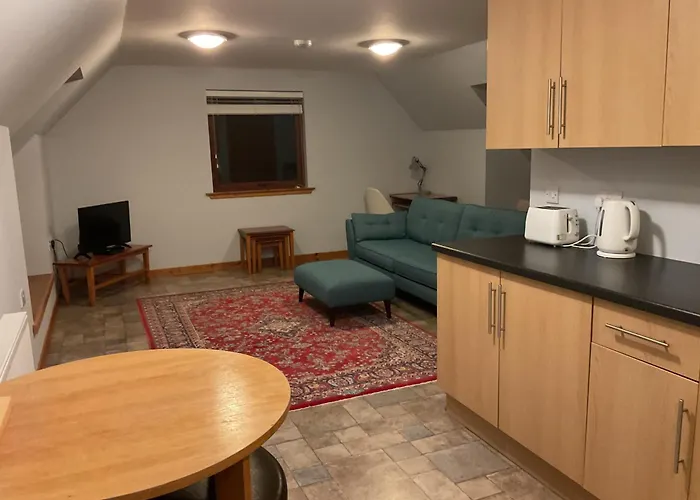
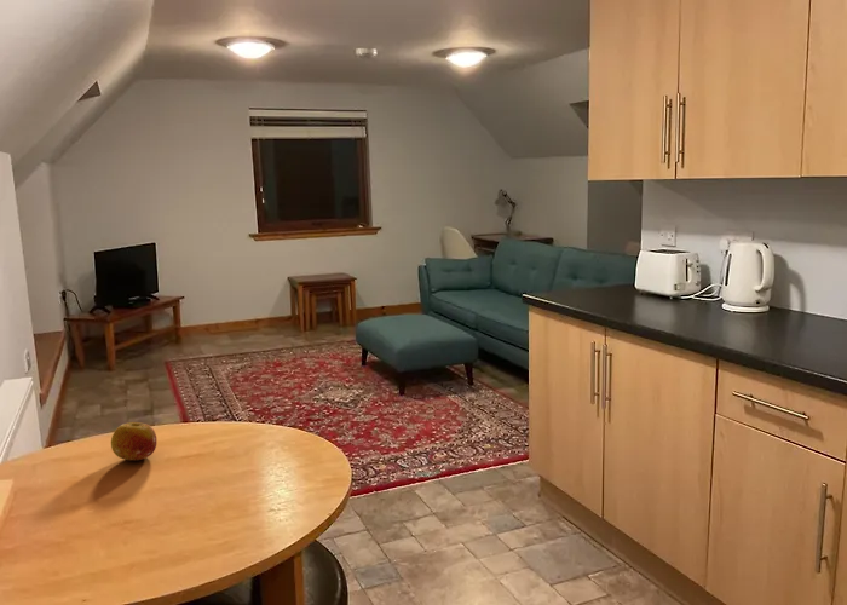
+ fruit [110,421,157,461]
